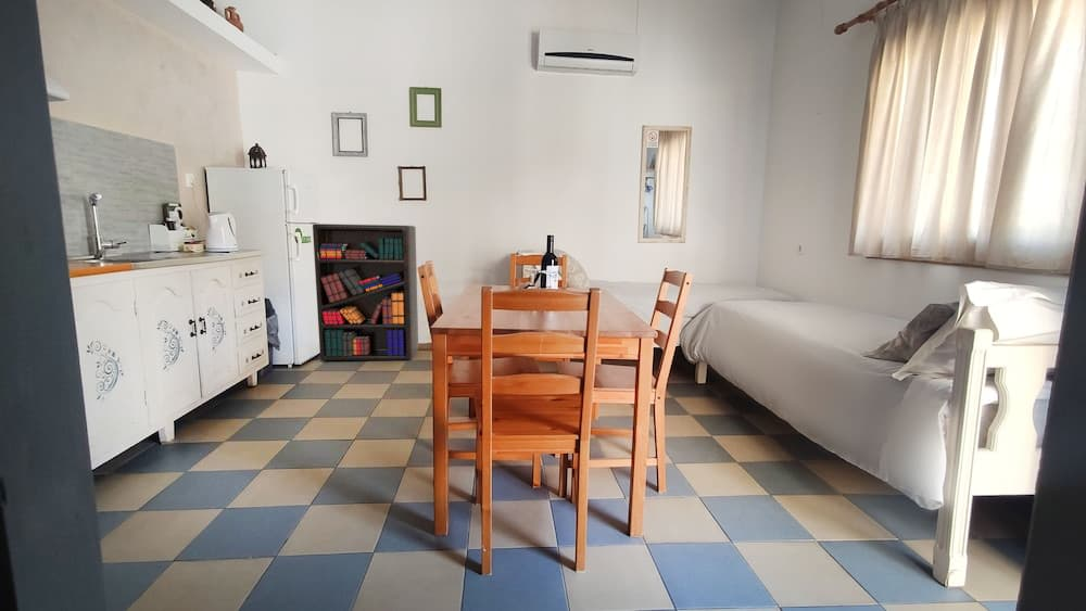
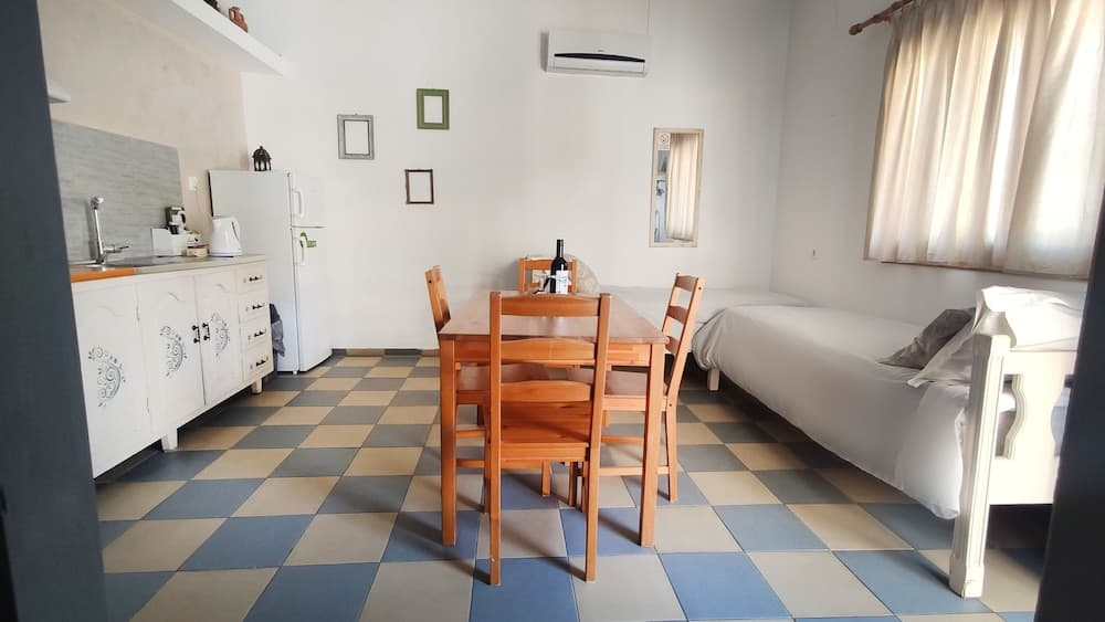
- bookshelf [312,222,419,361]
